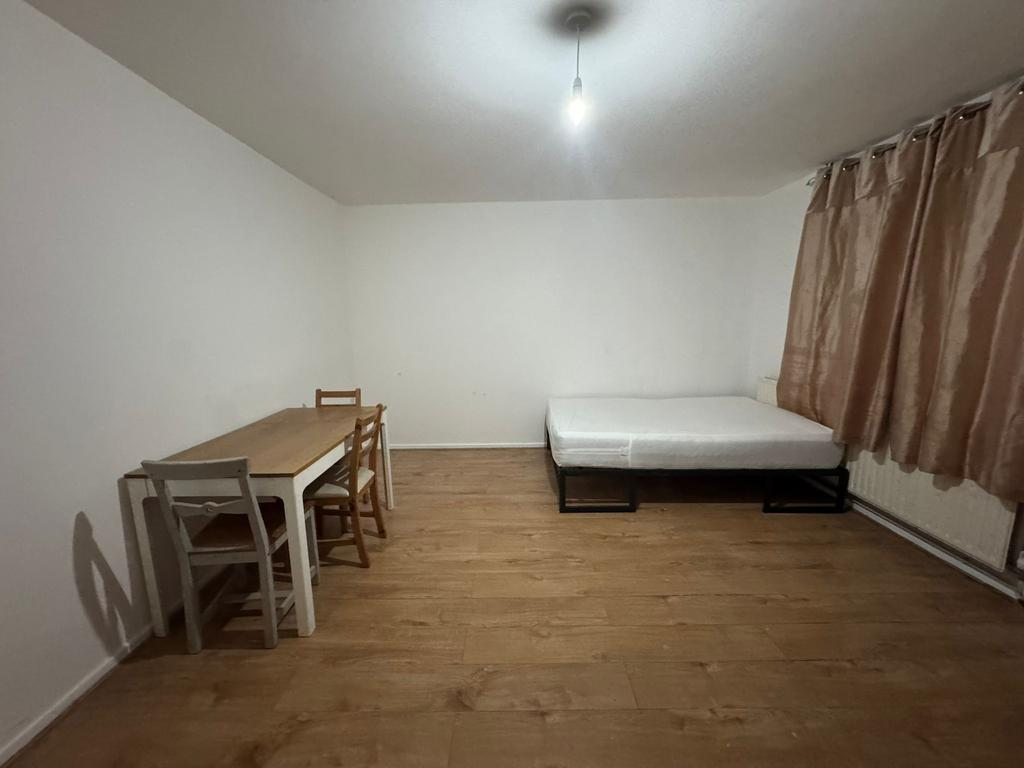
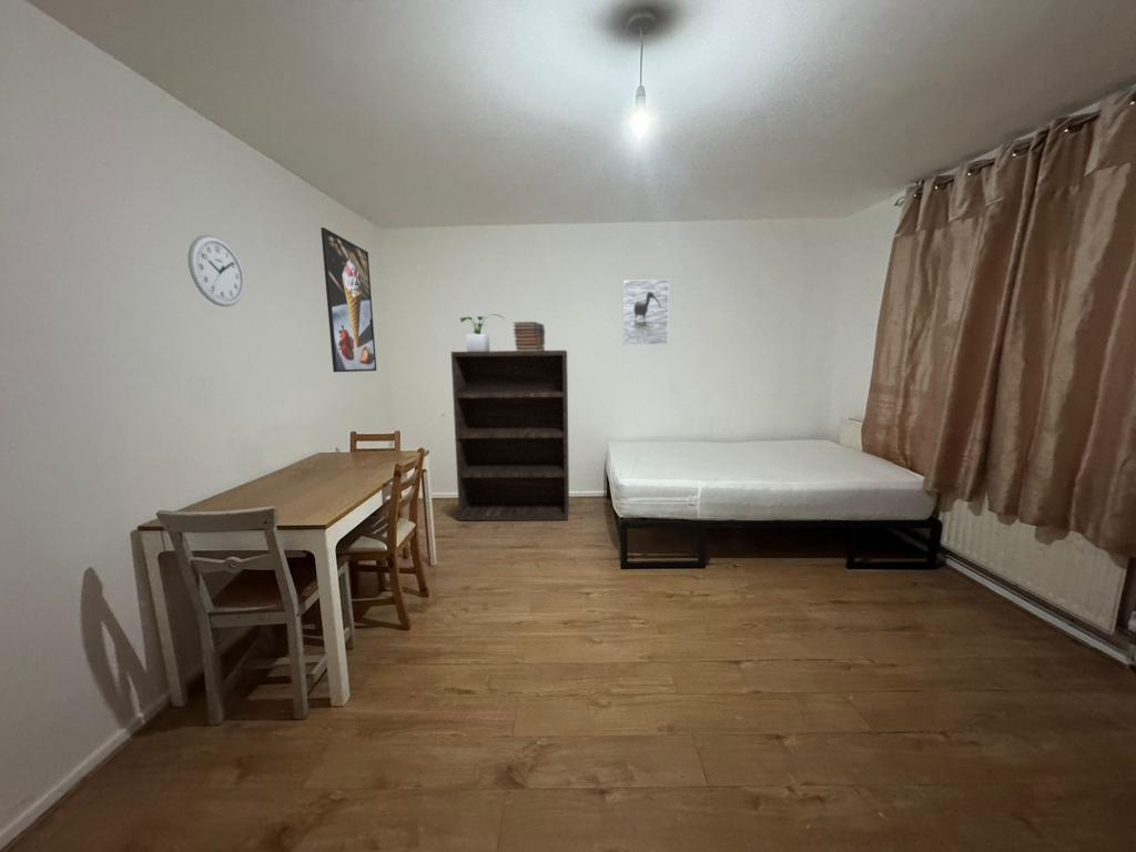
+ potted plant [458,313,505,352]
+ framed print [320,226,377,373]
+ book stack [513,321,546,351]
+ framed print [621,278,670,346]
+ wall clock [187,234,245,307]
+ bookshelf [450,349,570,521]
